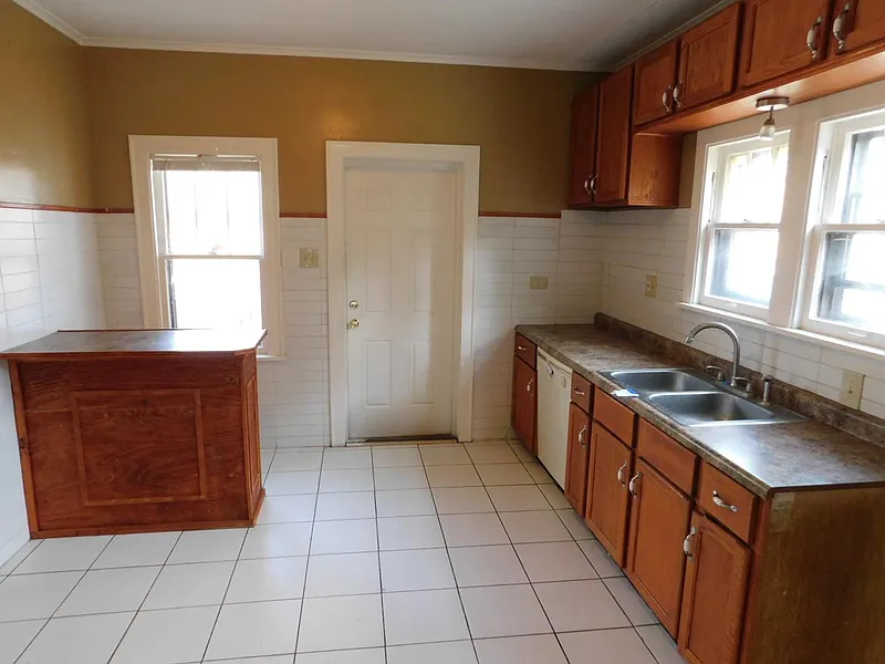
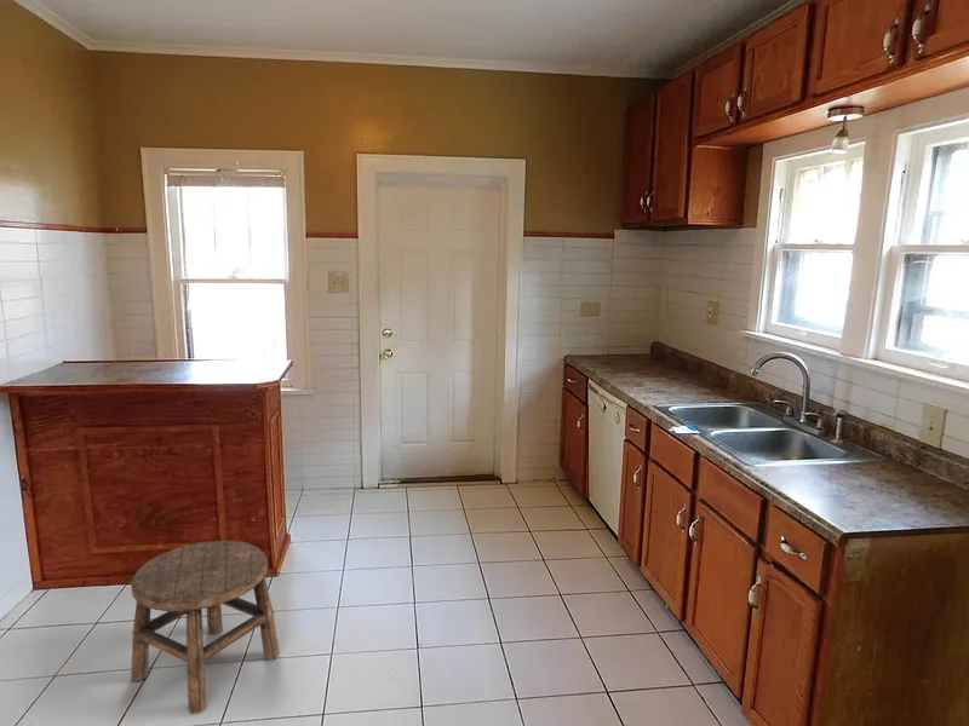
+ stool [130,540,281,715]
